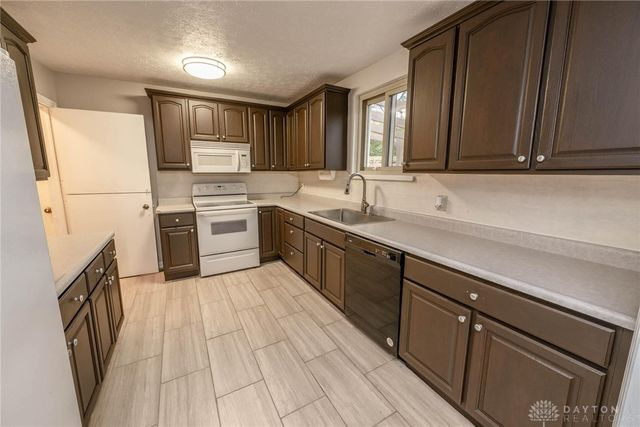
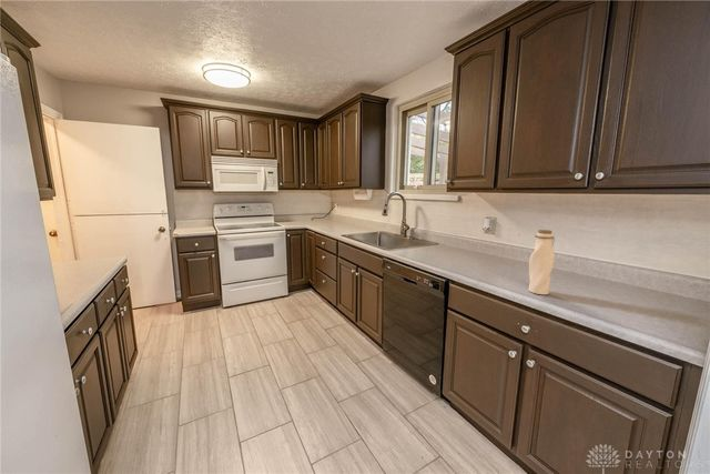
+ water bottle [528,229,556,295]
